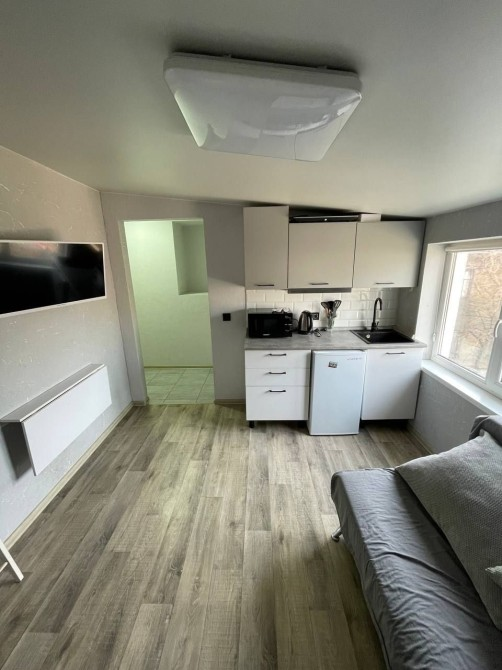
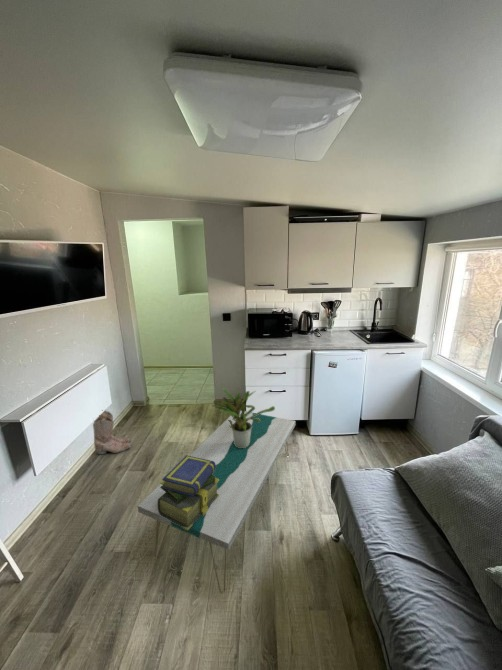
+ stack of books [157,454,219,530]
+ boots [92,409,132,455]
+ potted plant [211,387,276,448]
+ coffee table [137,410,296,595]
